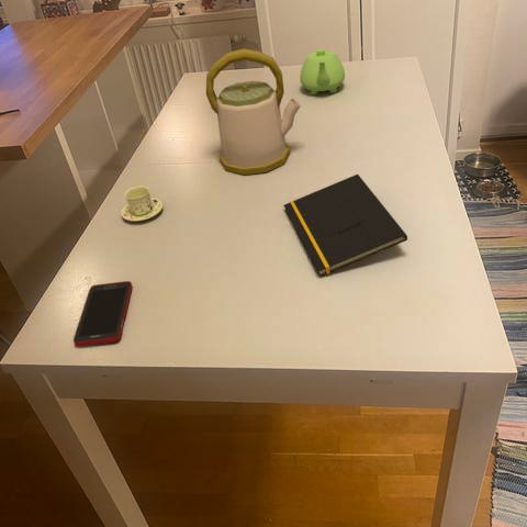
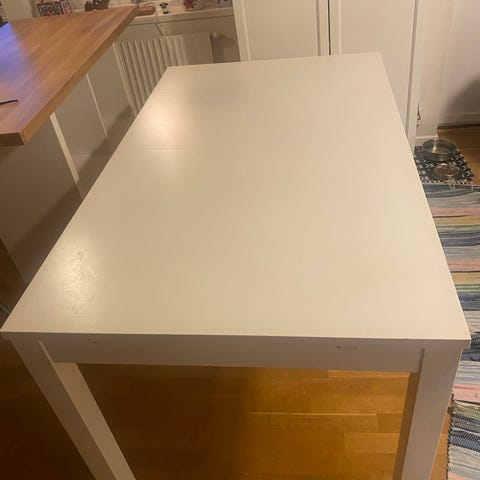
- chinaware [120,184,164,222]
- cell phone [72,280,133,347]
- notepad [282,173,408,278]
- kettle [205,47,302,176]
- teapot [299,47,346,97]
